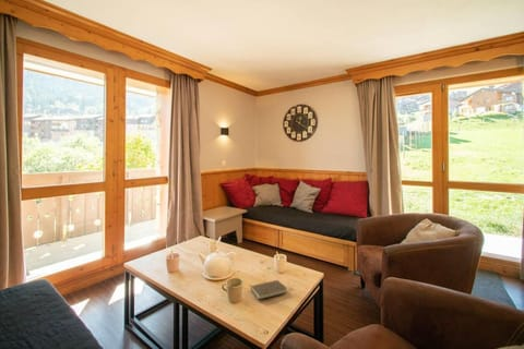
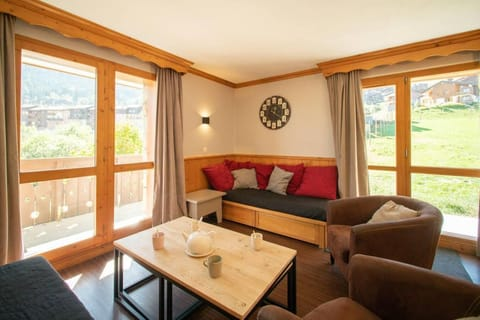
- book [249,279,288,300]
